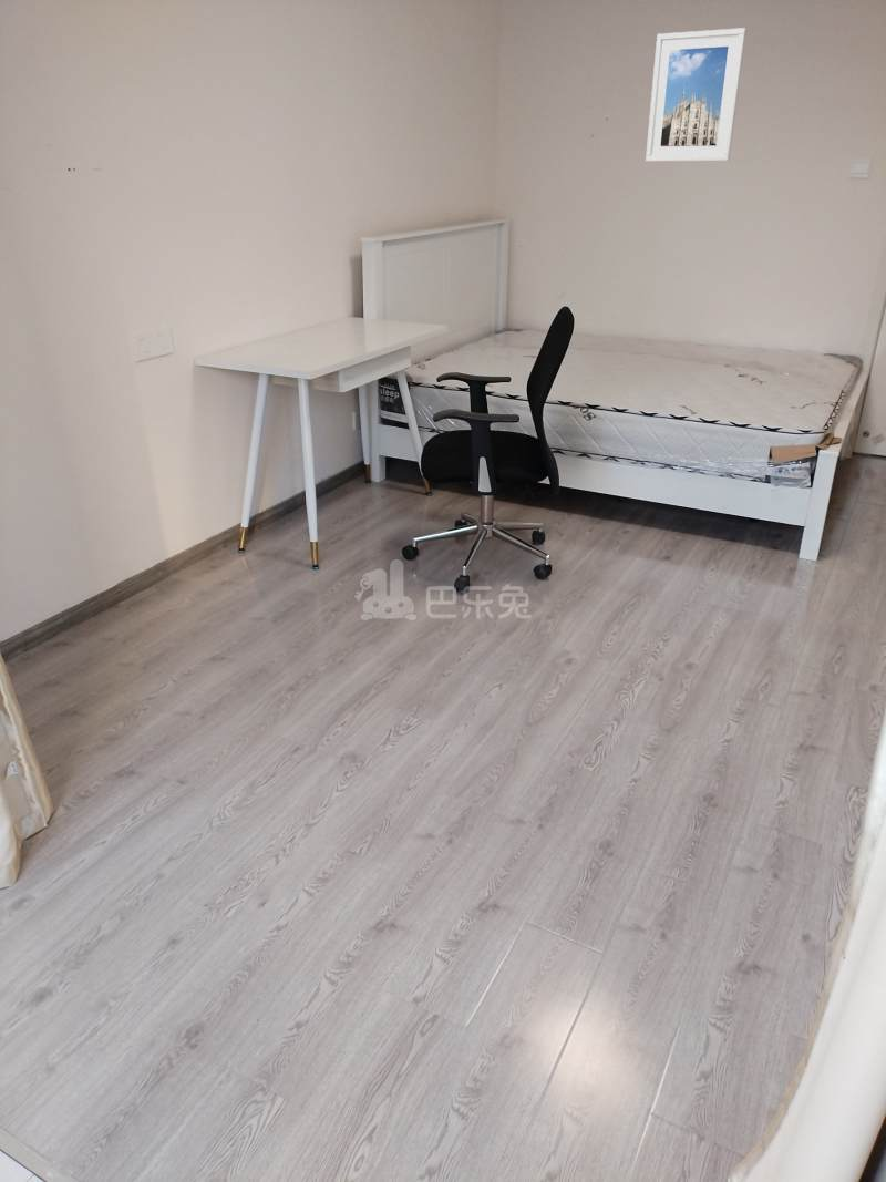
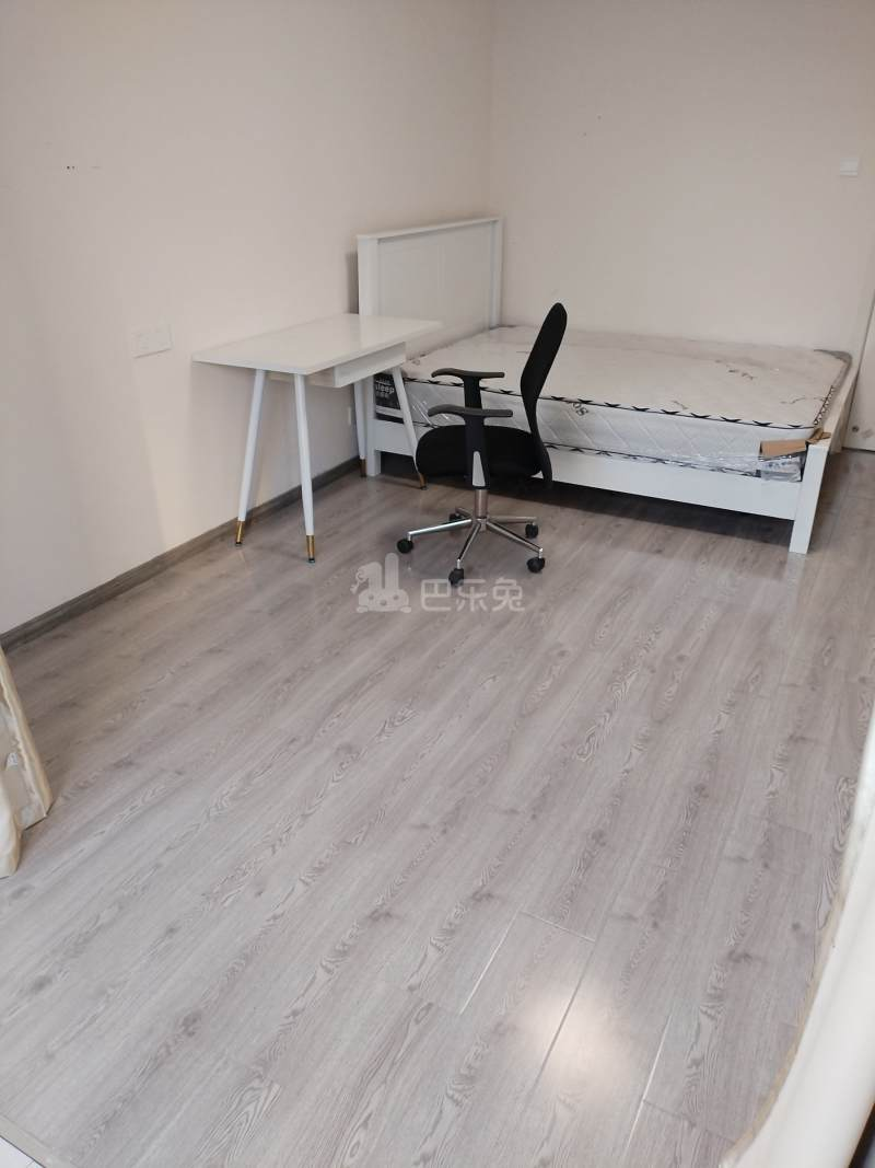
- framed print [645,27,746,163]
